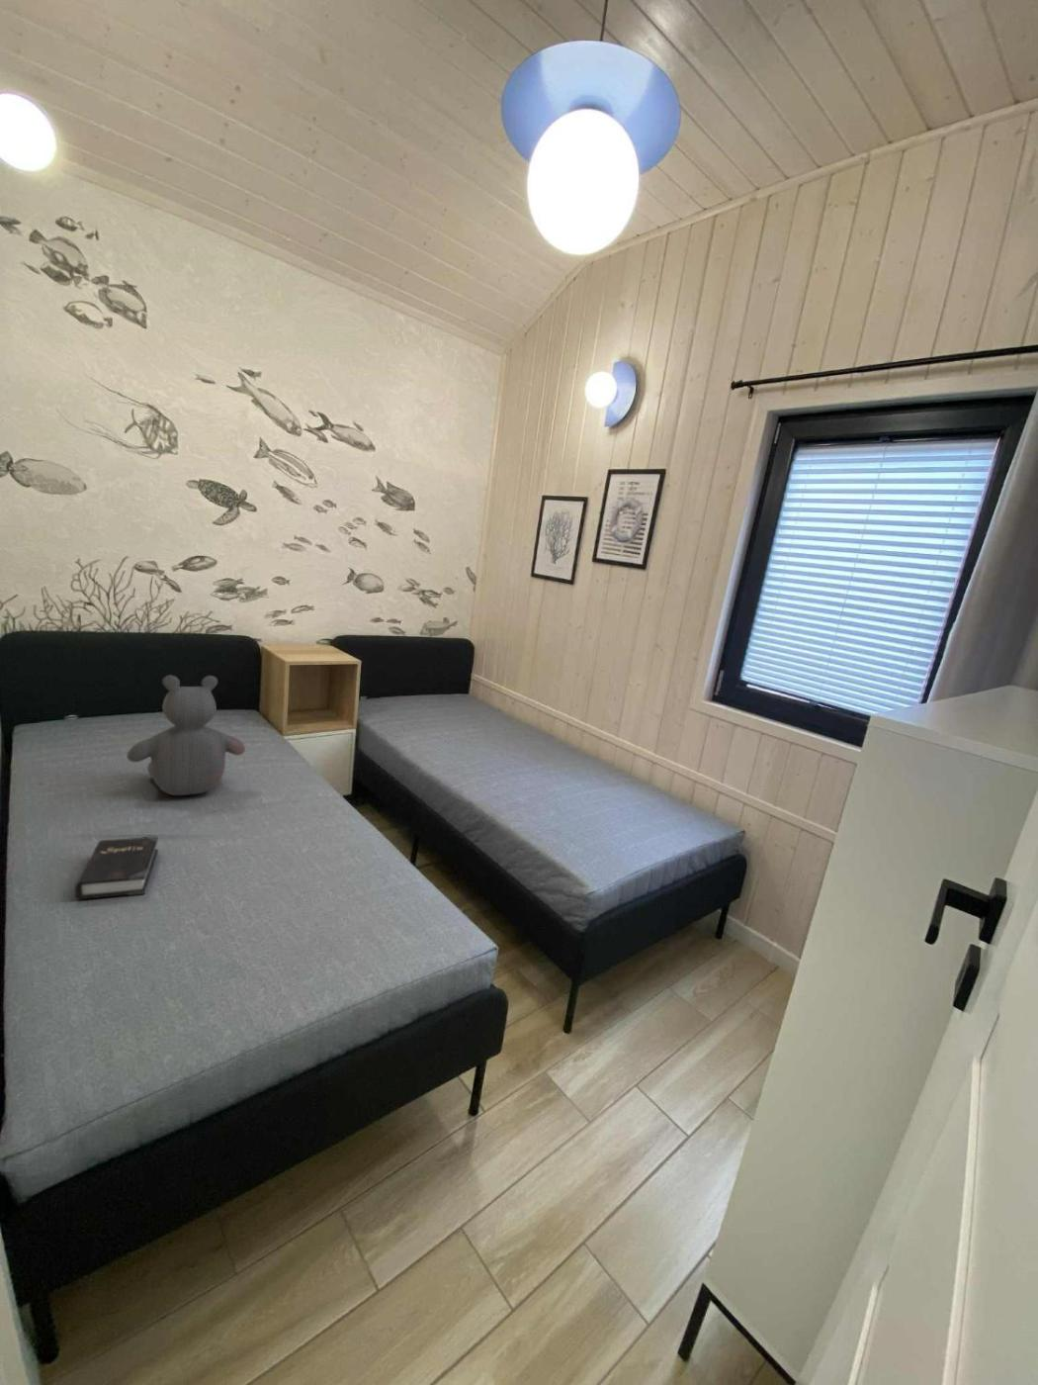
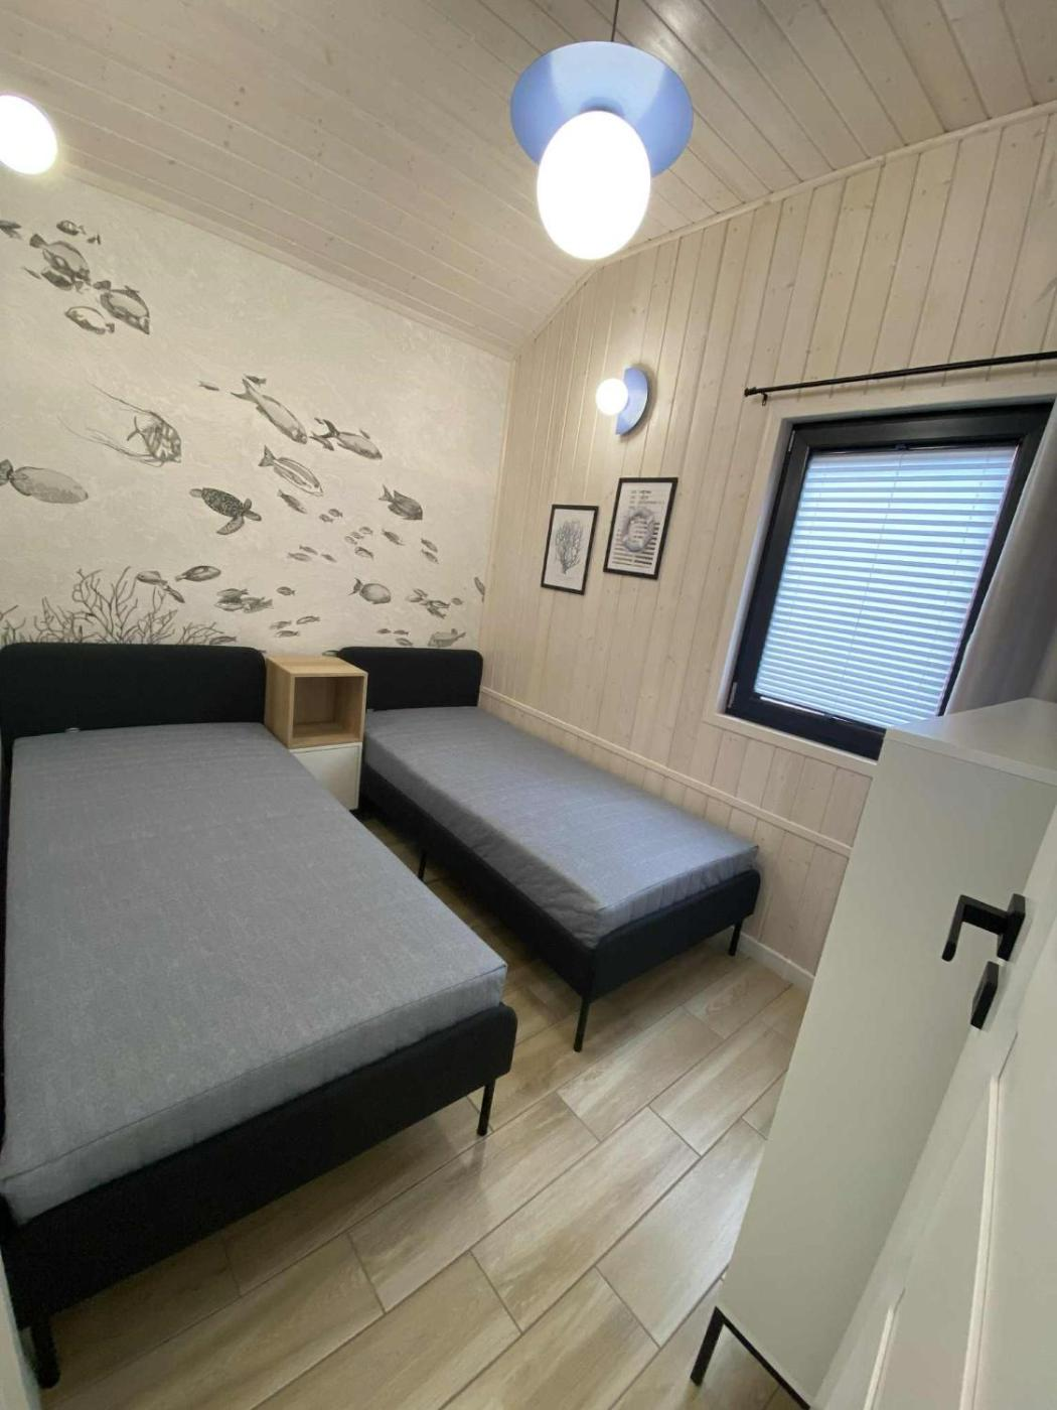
- hardback book [74,835,159,901]
- teddy bear [125,675,246,796]
